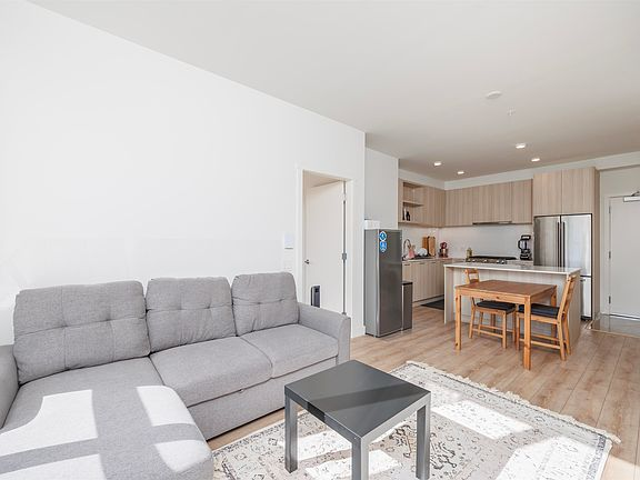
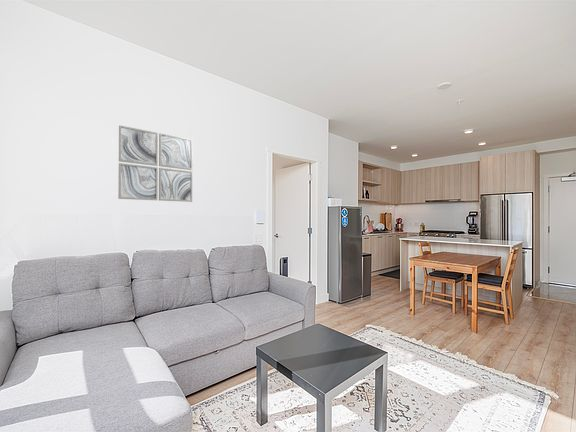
+ wall art [117,124,194,203]
